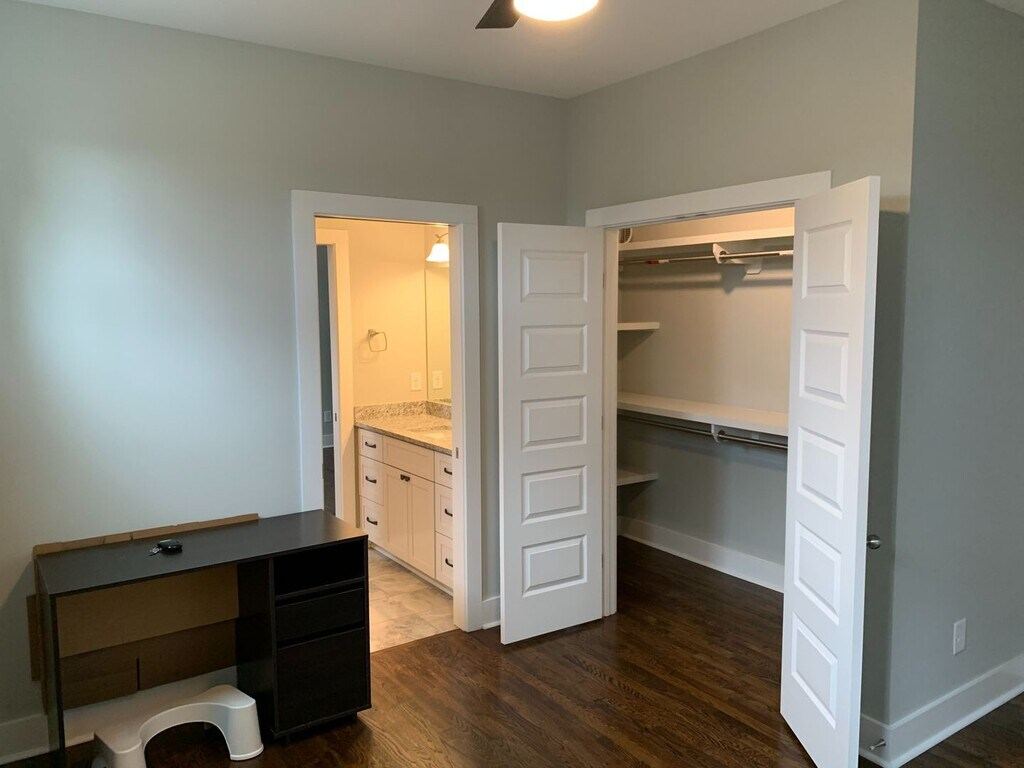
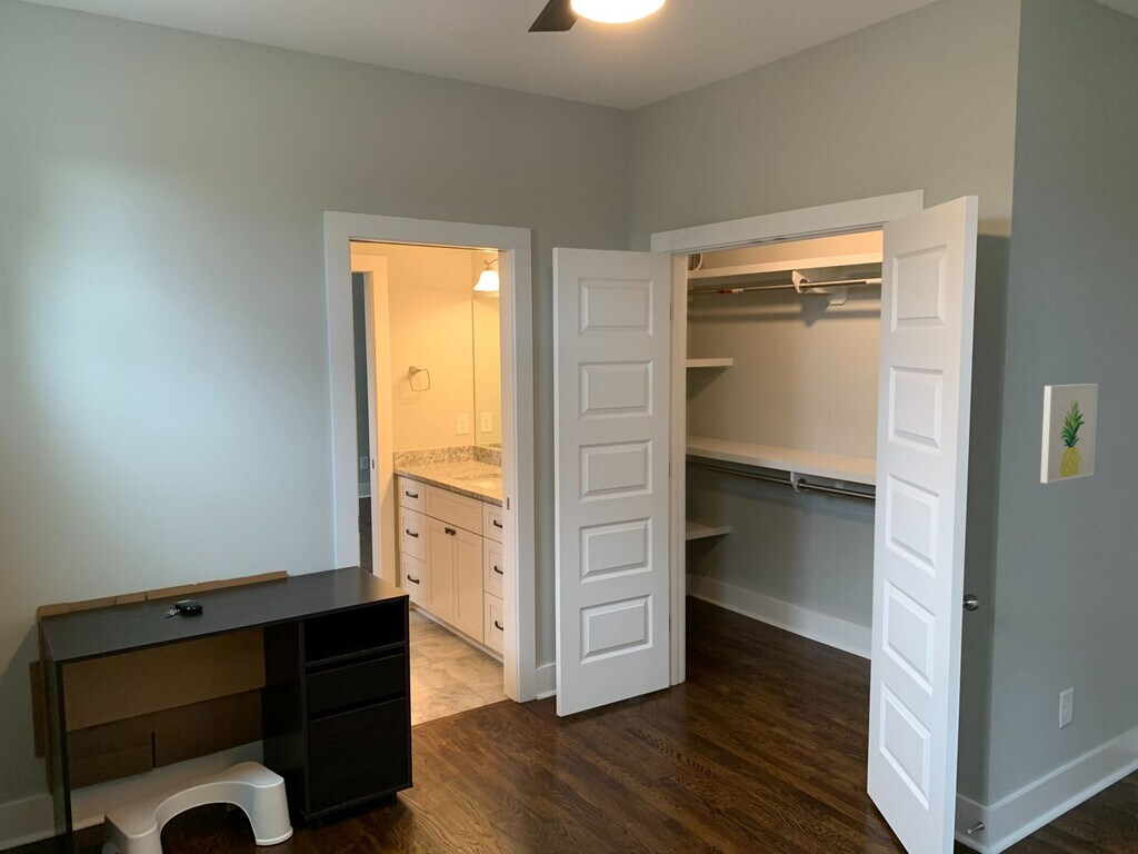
+ wall art [1039,383,1099,484]
